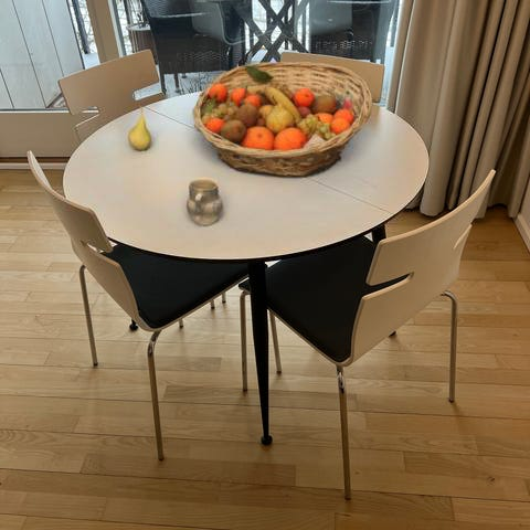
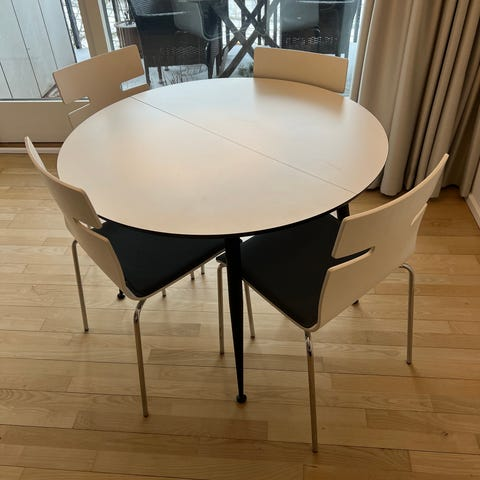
- fruit [127,105,152,151]
- fruit basket [191,61,373,178]
- cup [186,177,224,226]
